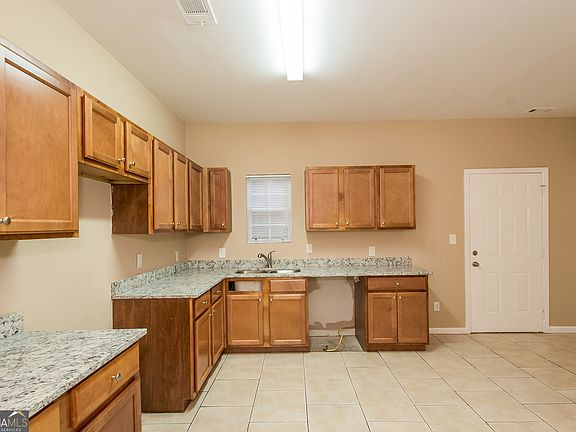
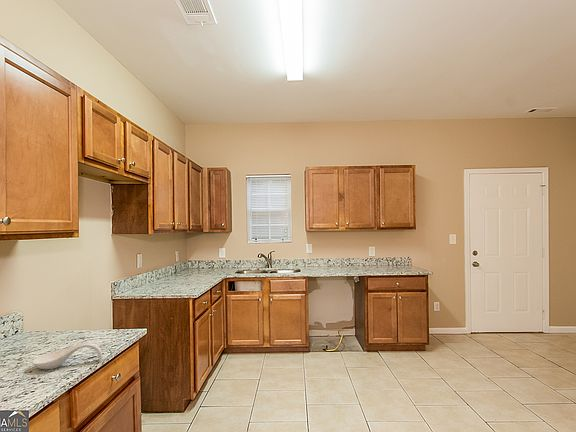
+ spoon rest [31,341,103,370]
